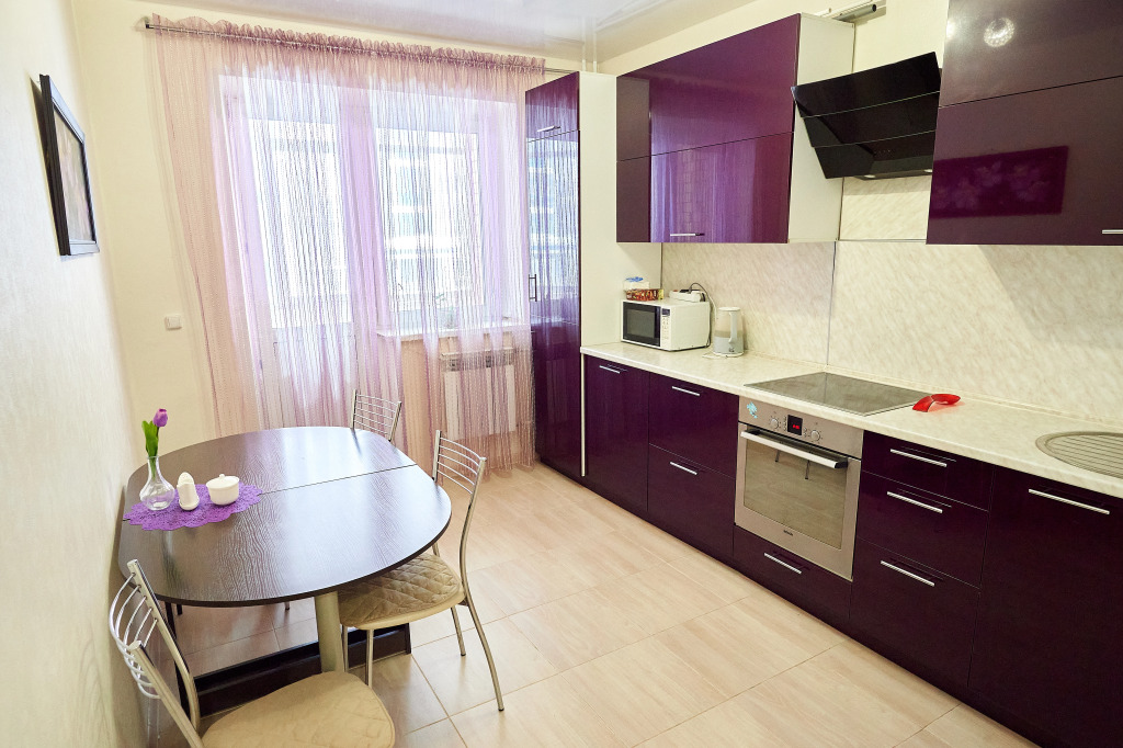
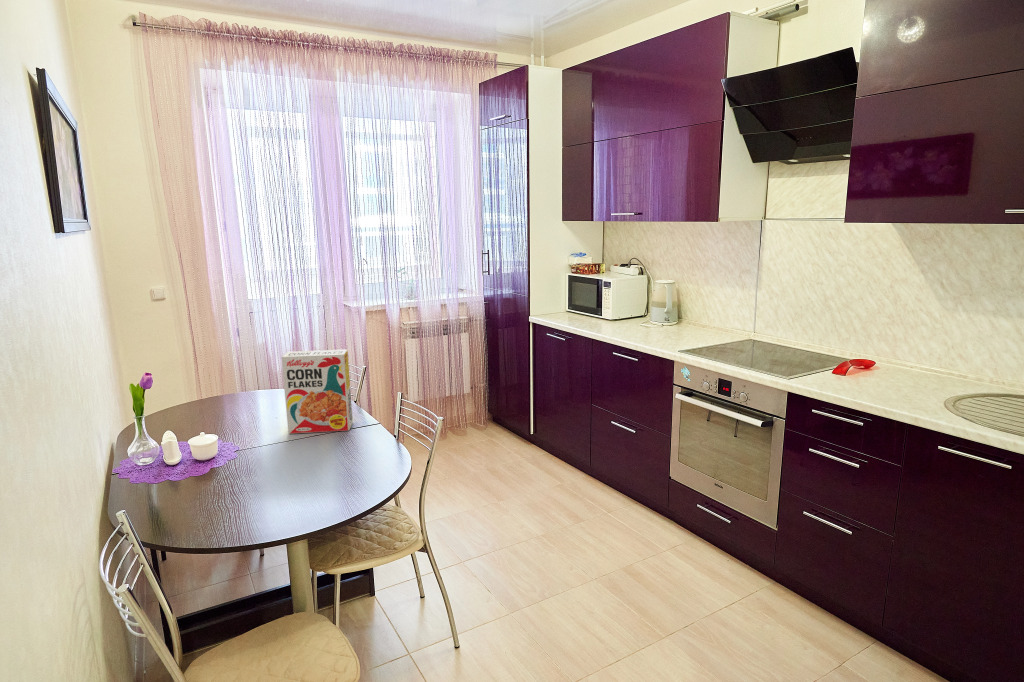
+ cereal box [281,348,354,435]
